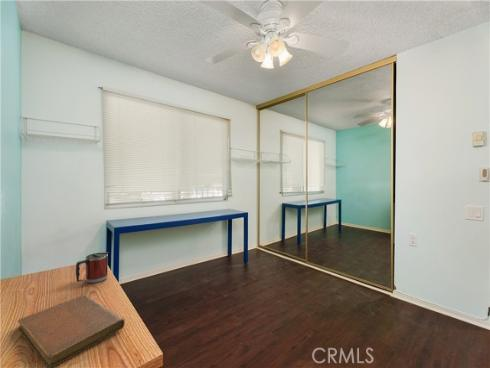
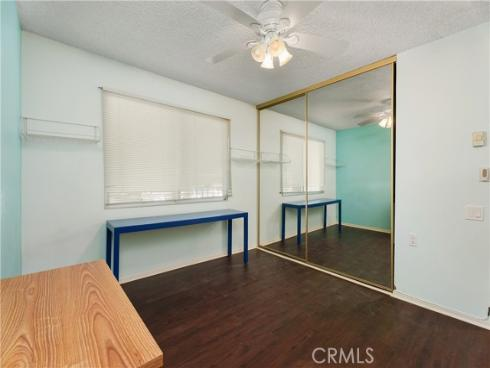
- notebook [17,294,126,368]
- mug [75,251,109,284]
